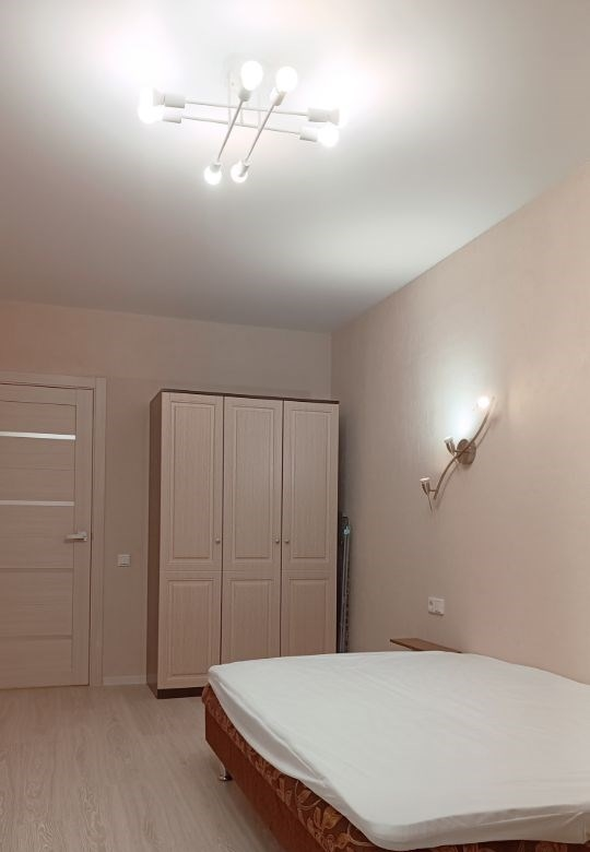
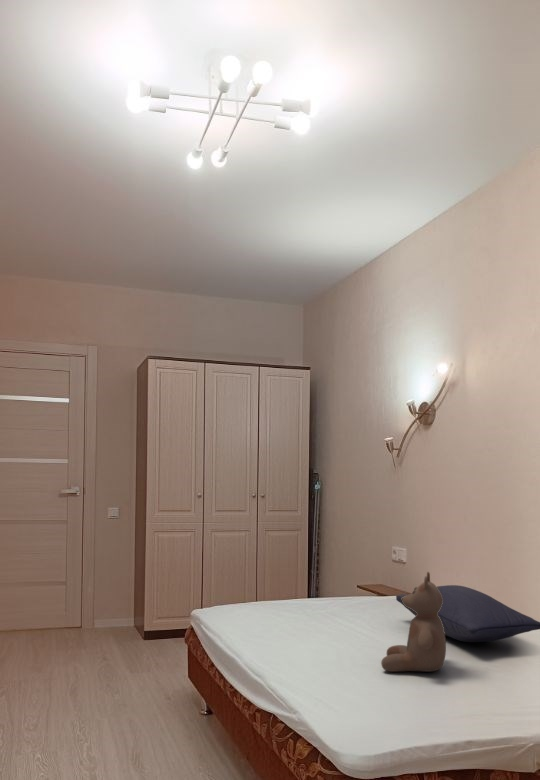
+ pillow [395,584,540,643]
+ bear [380,571,447,673]
